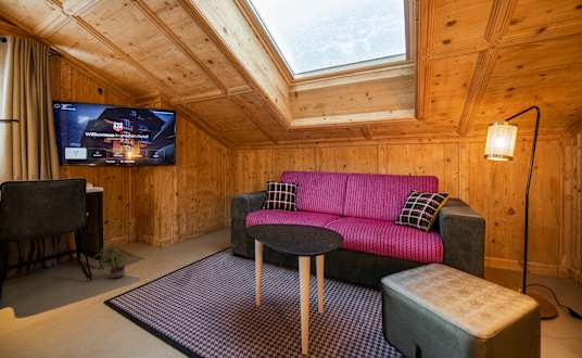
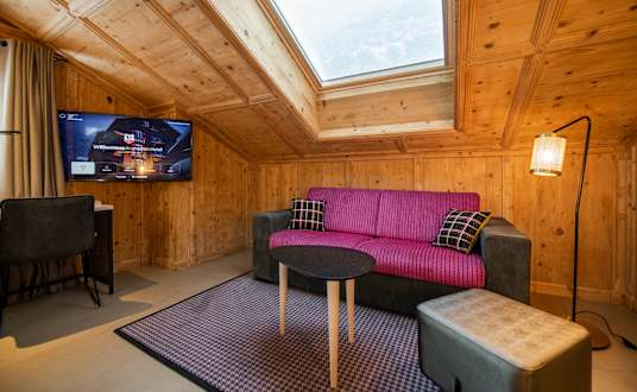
- potted plant [92,236,130,279]
